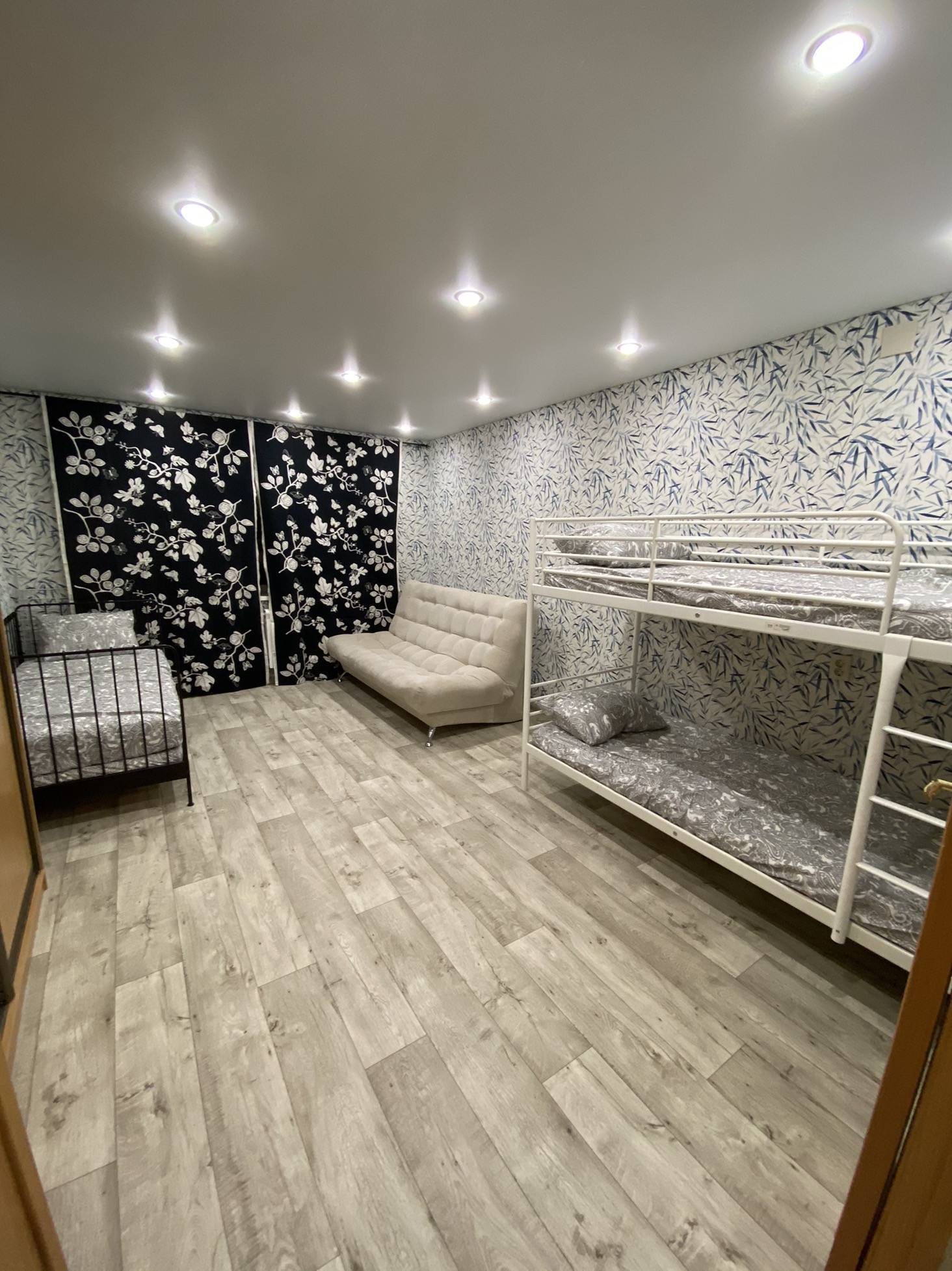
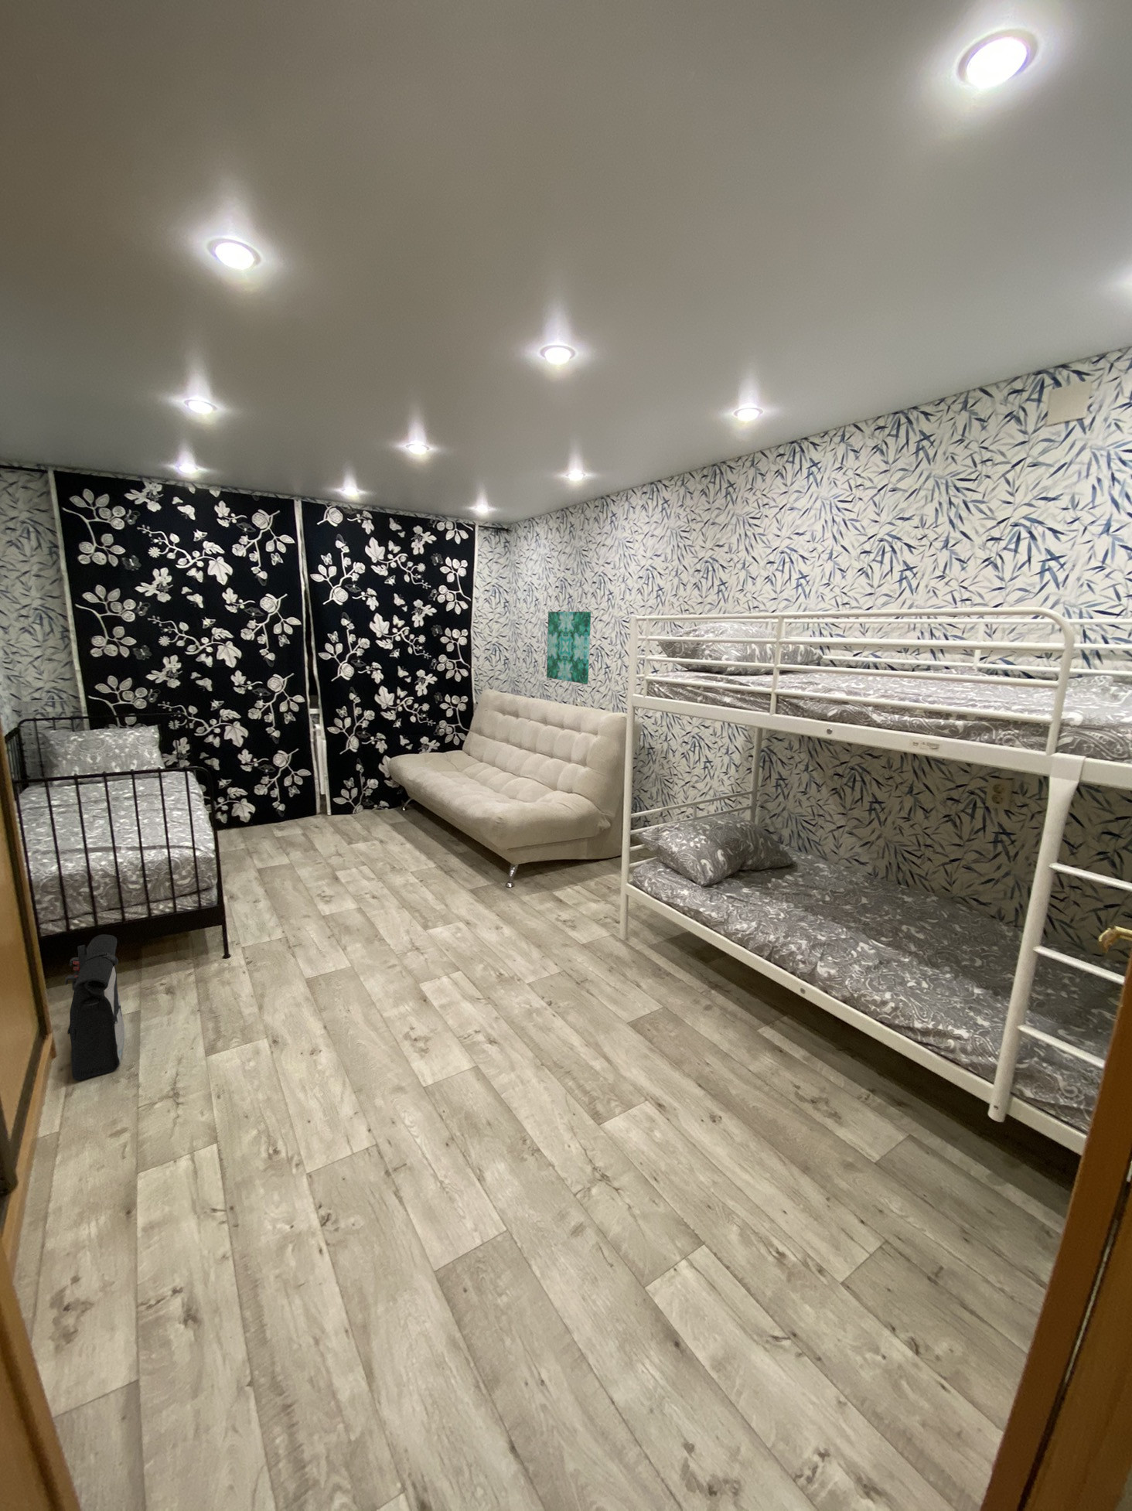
+ backpack [64,934,125,1082]
+ wall art [546,611,591,685]
